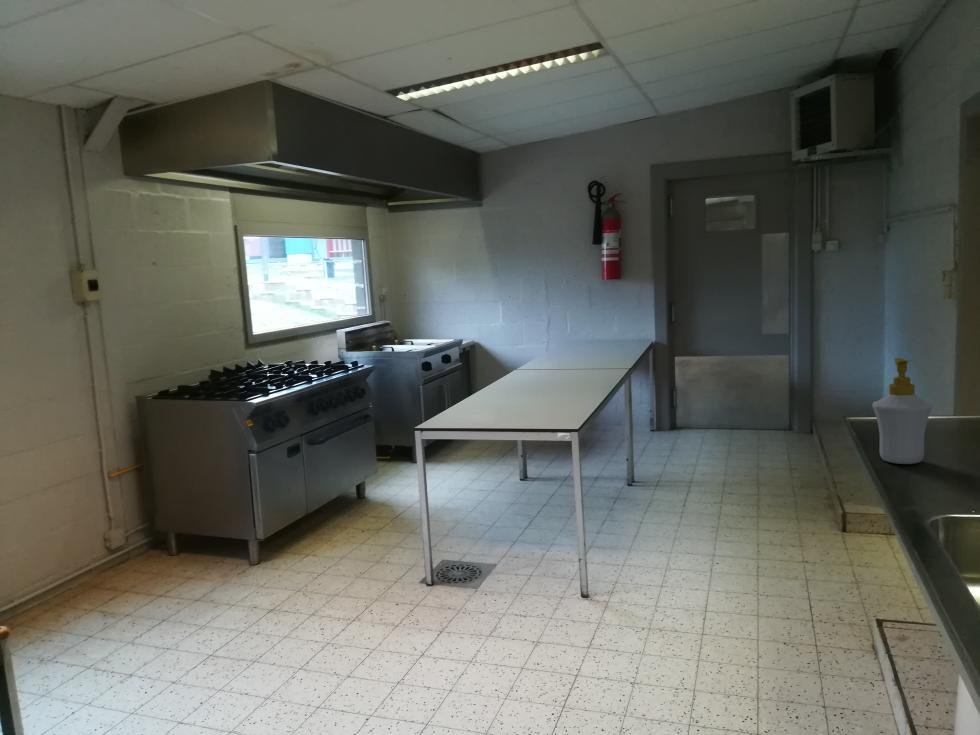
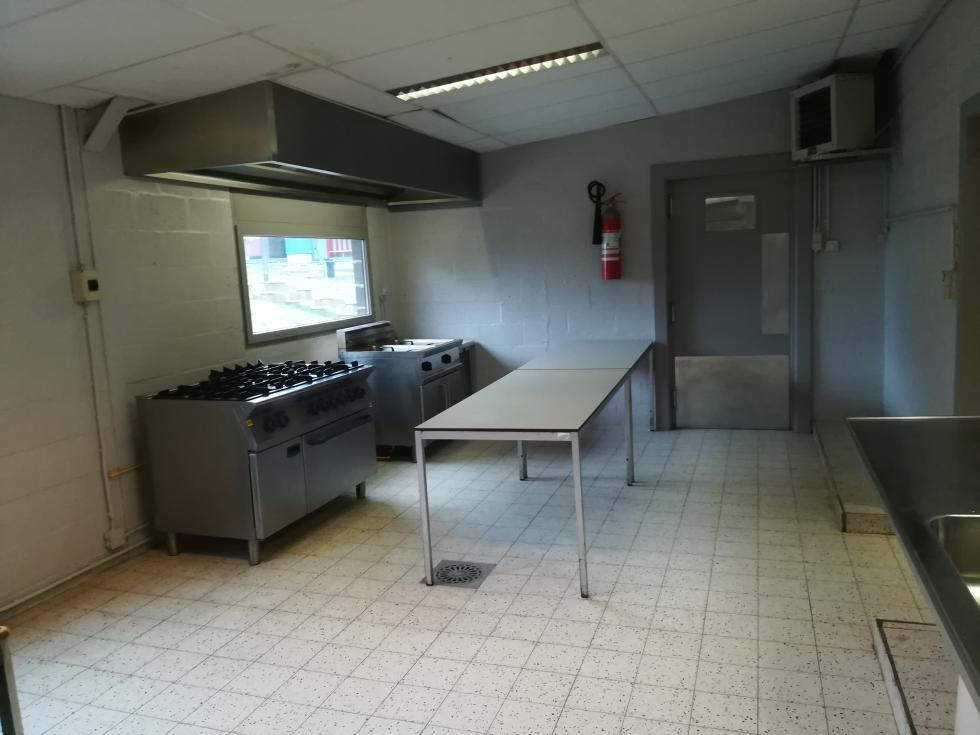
- soap bottle [871,357,933,465]
